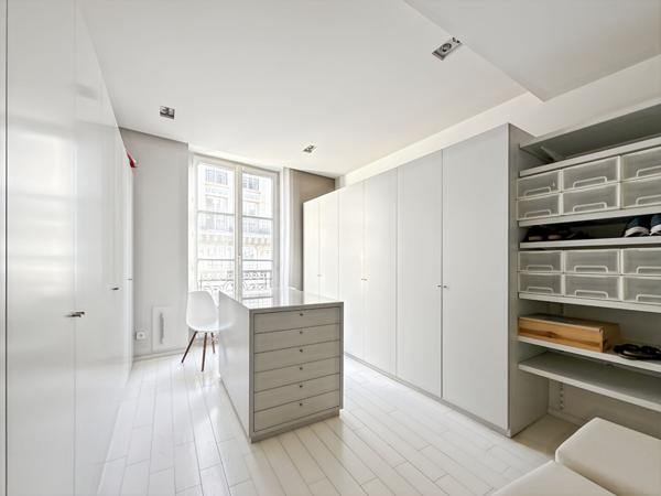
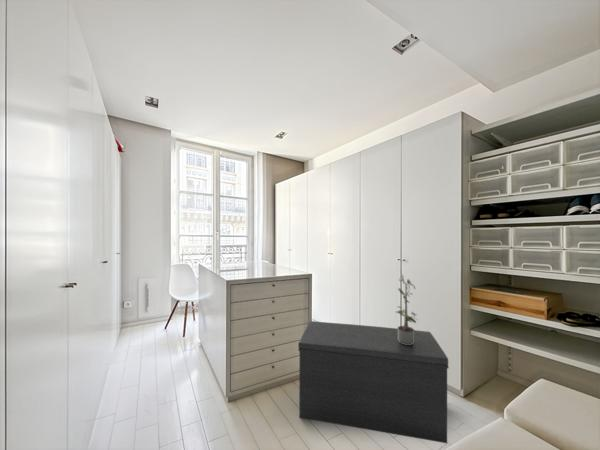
+ bench [297,320,450,444]
+ potted plant [395,274,419,345]
